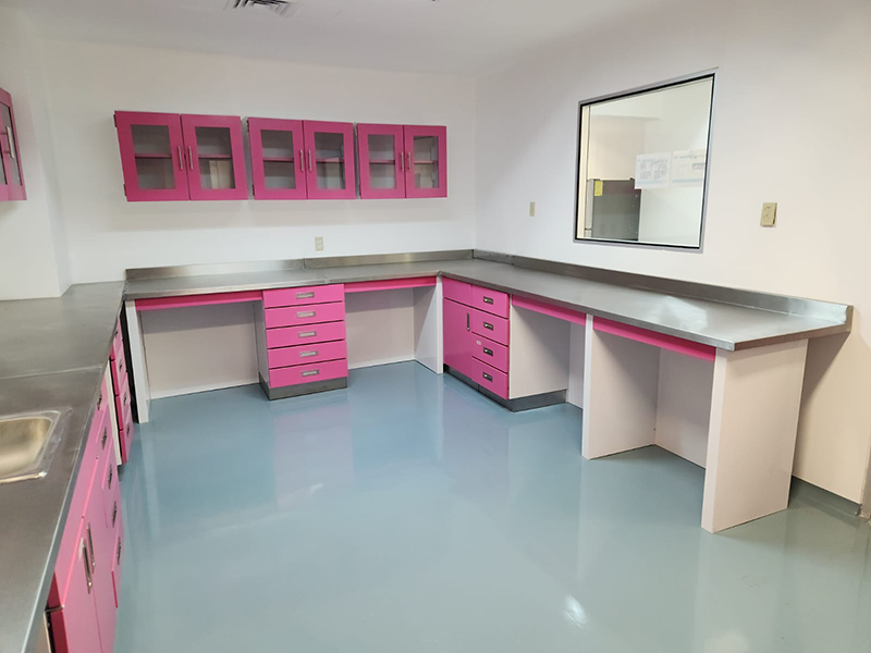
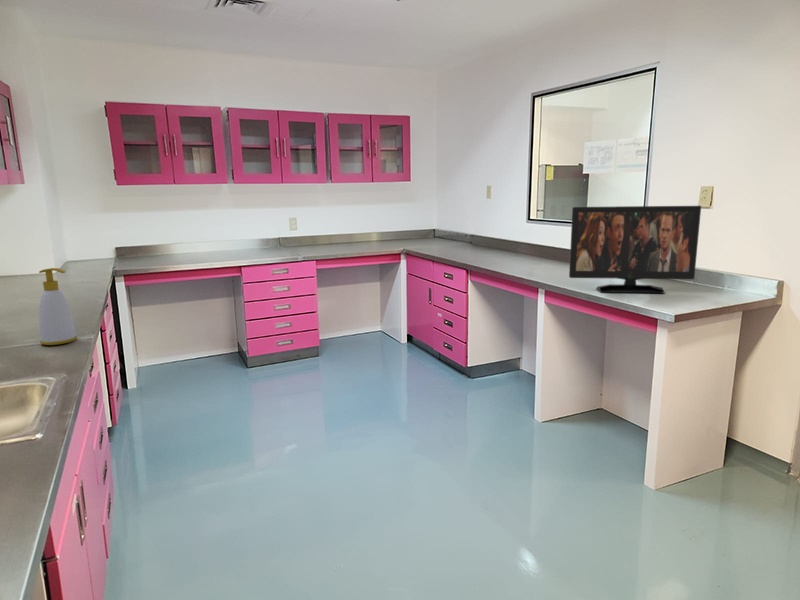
+ flat panel tv [568,205,702,294]
+ soap bottle [38,267,78,346]
